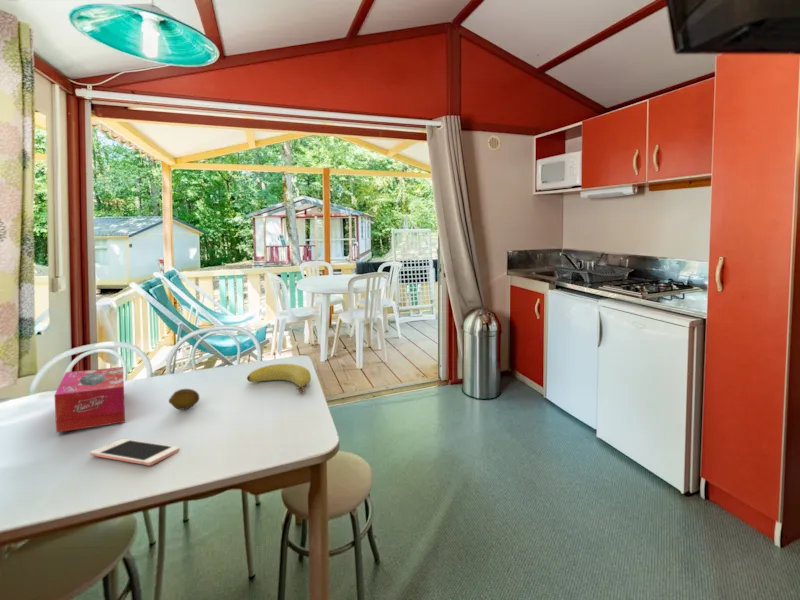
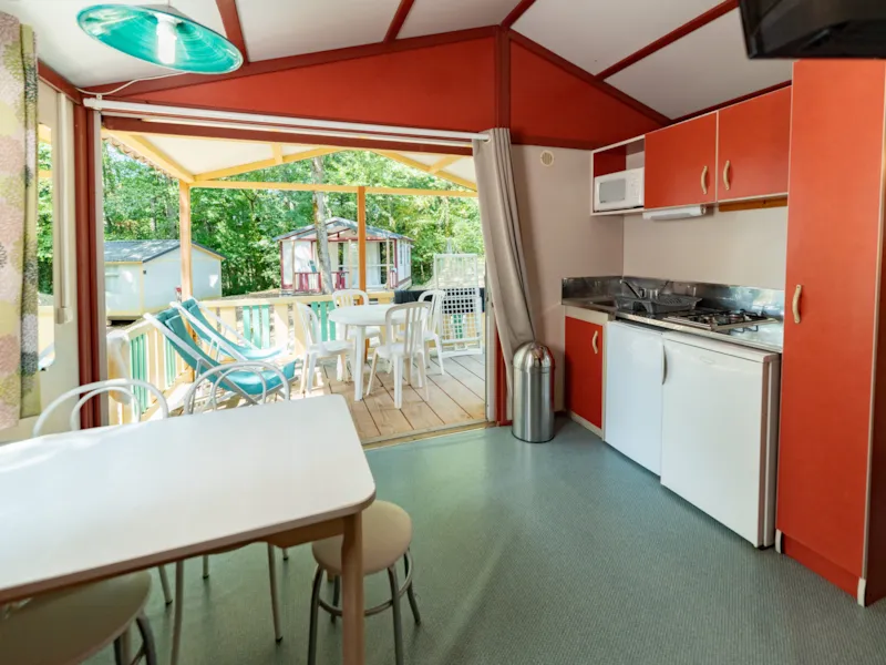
- banana [246,363,312,394]
- cell phone [89,438,180,466]
- fruit [168,388,200,411]
- tissue box [53,366,126,434]
